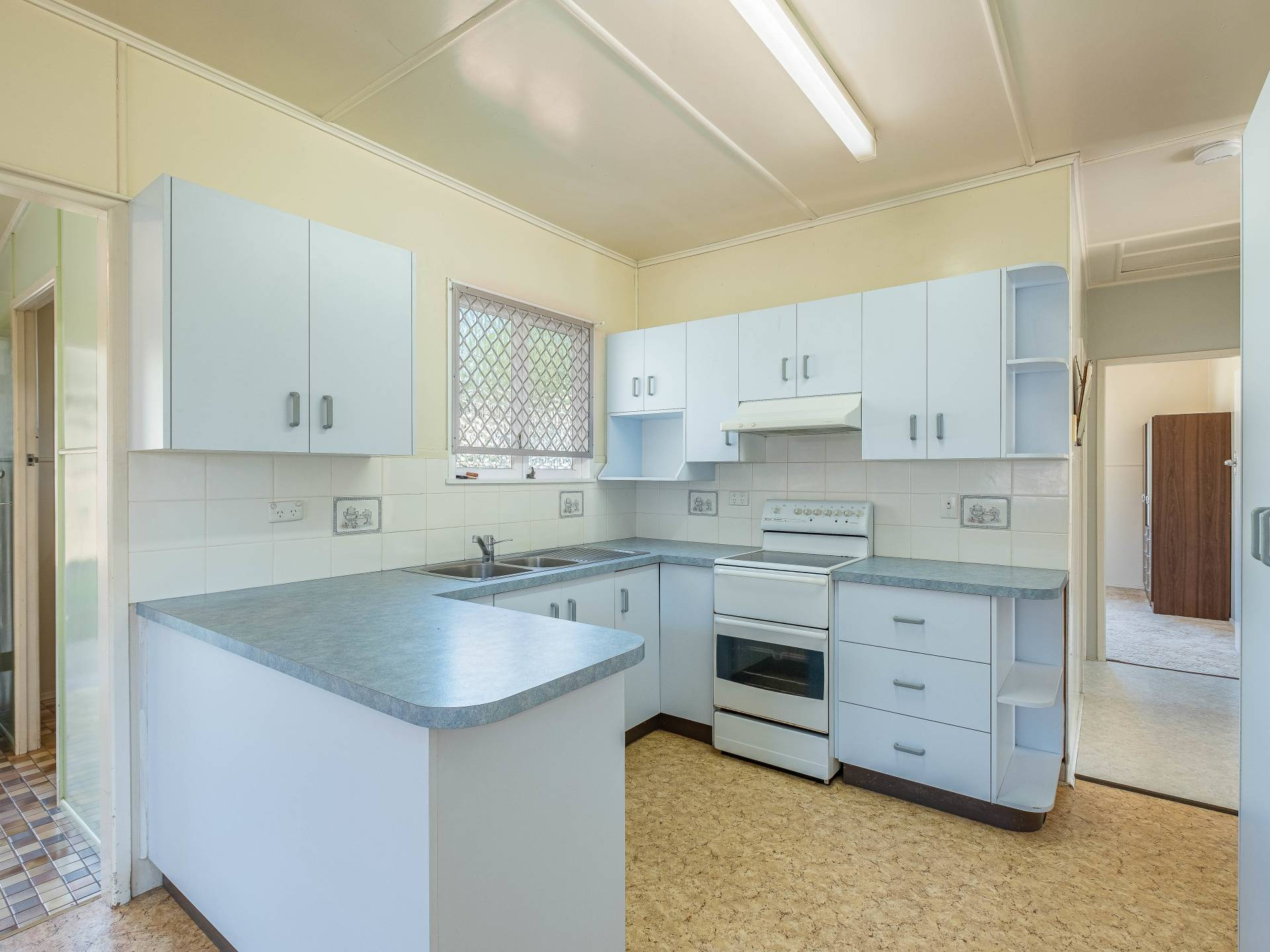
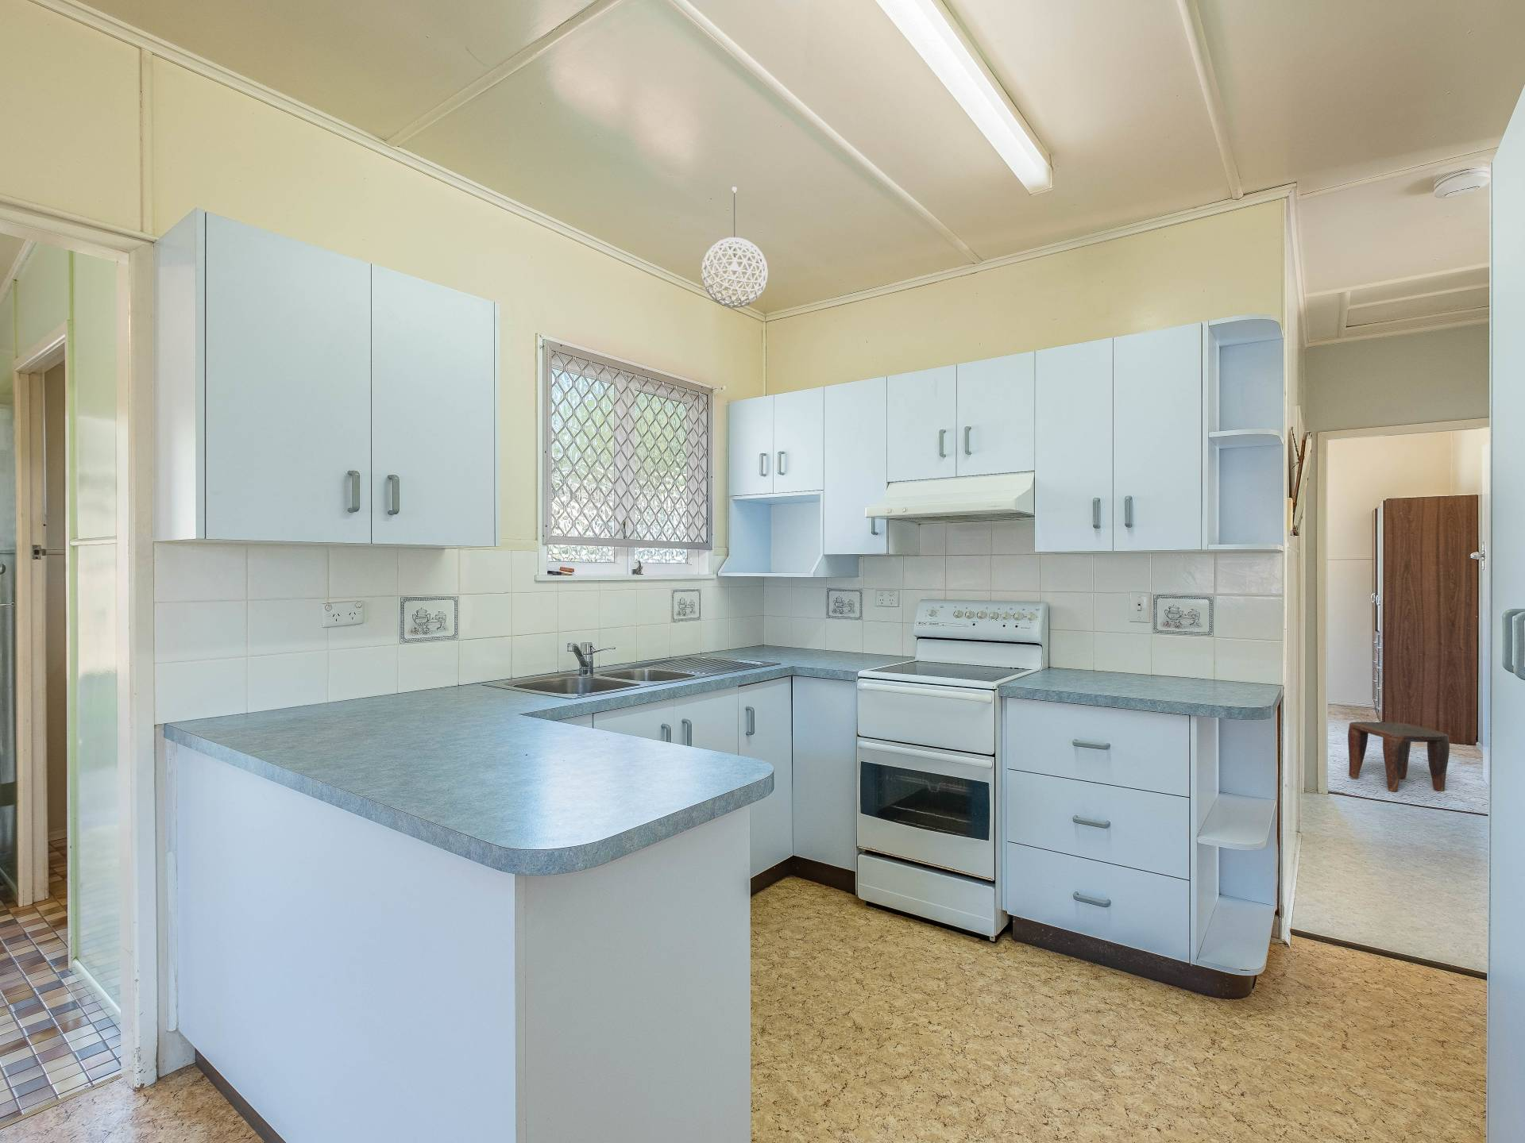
+ pendant light [700,186,769,309]
+ stool [1347,722,1451,792]
